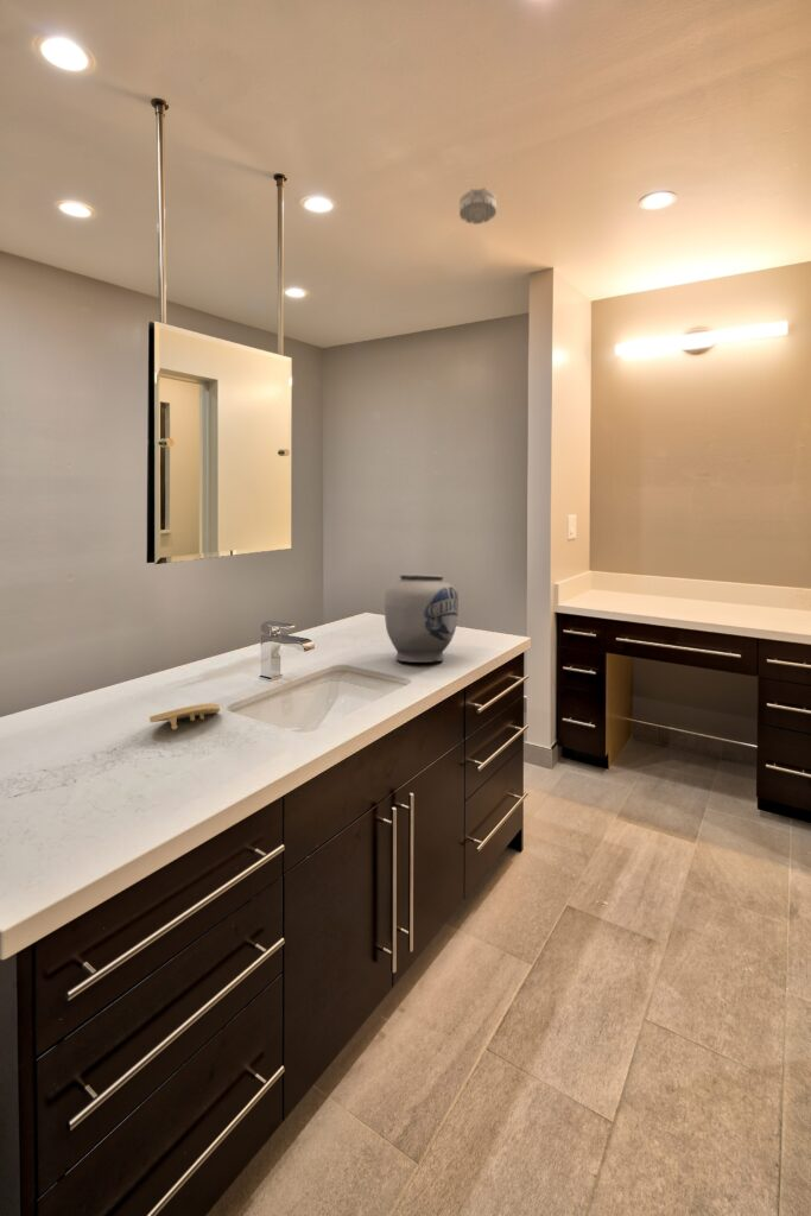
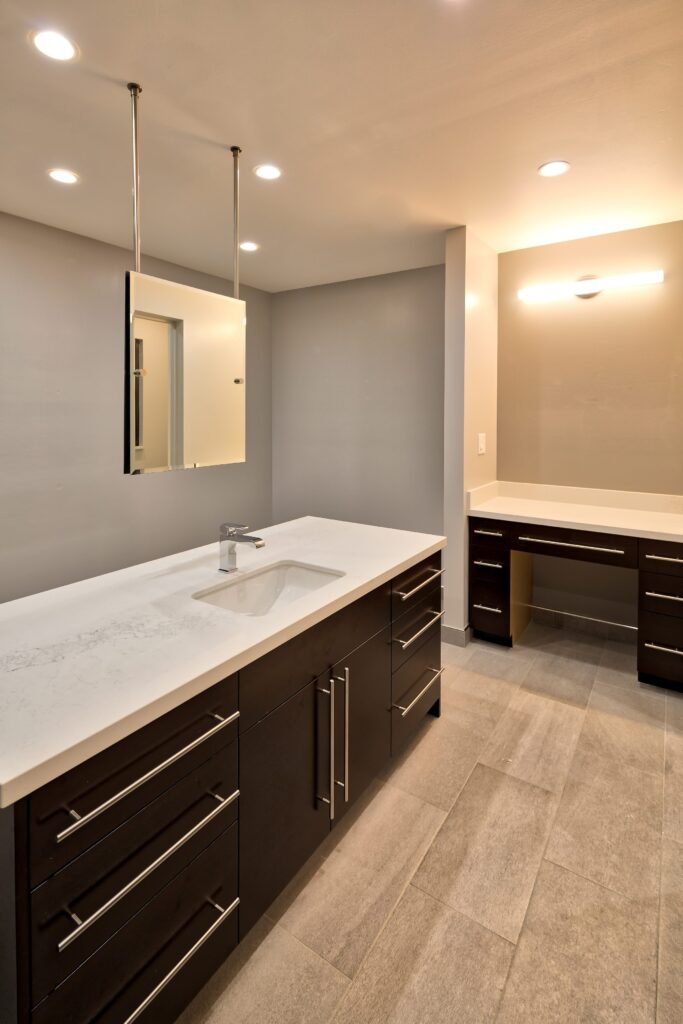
- vase [384,574,460,664]
- smoke detector [458,186,498,226]
- soap dish [148,702,221,730]
